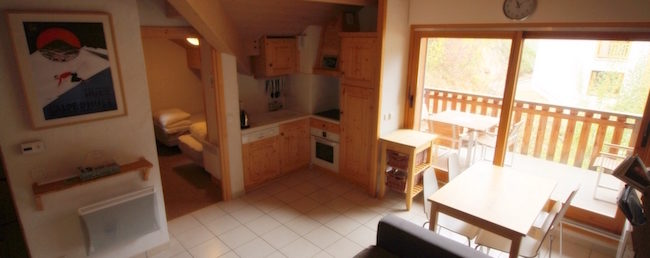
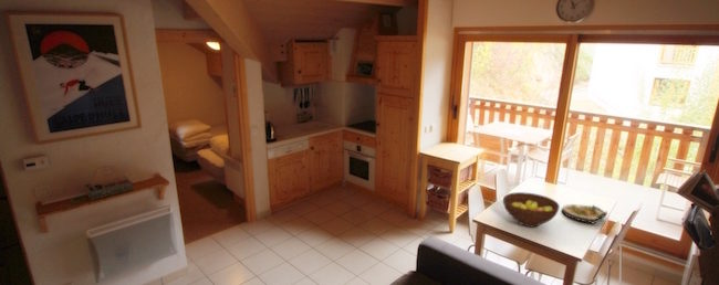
+ fruit bowl [502,191,561,228]
+ salad plate [561,203,608,224]
